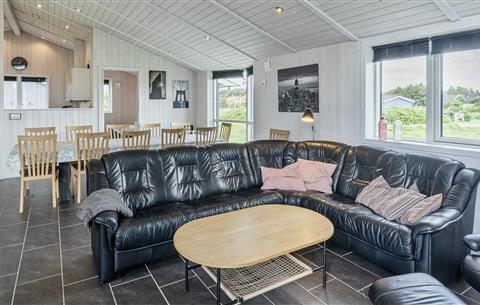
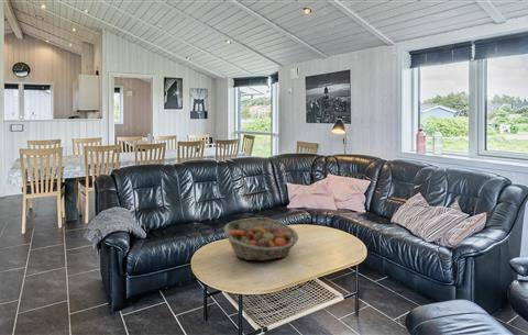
+ fruit basket [223,216,299,261]
